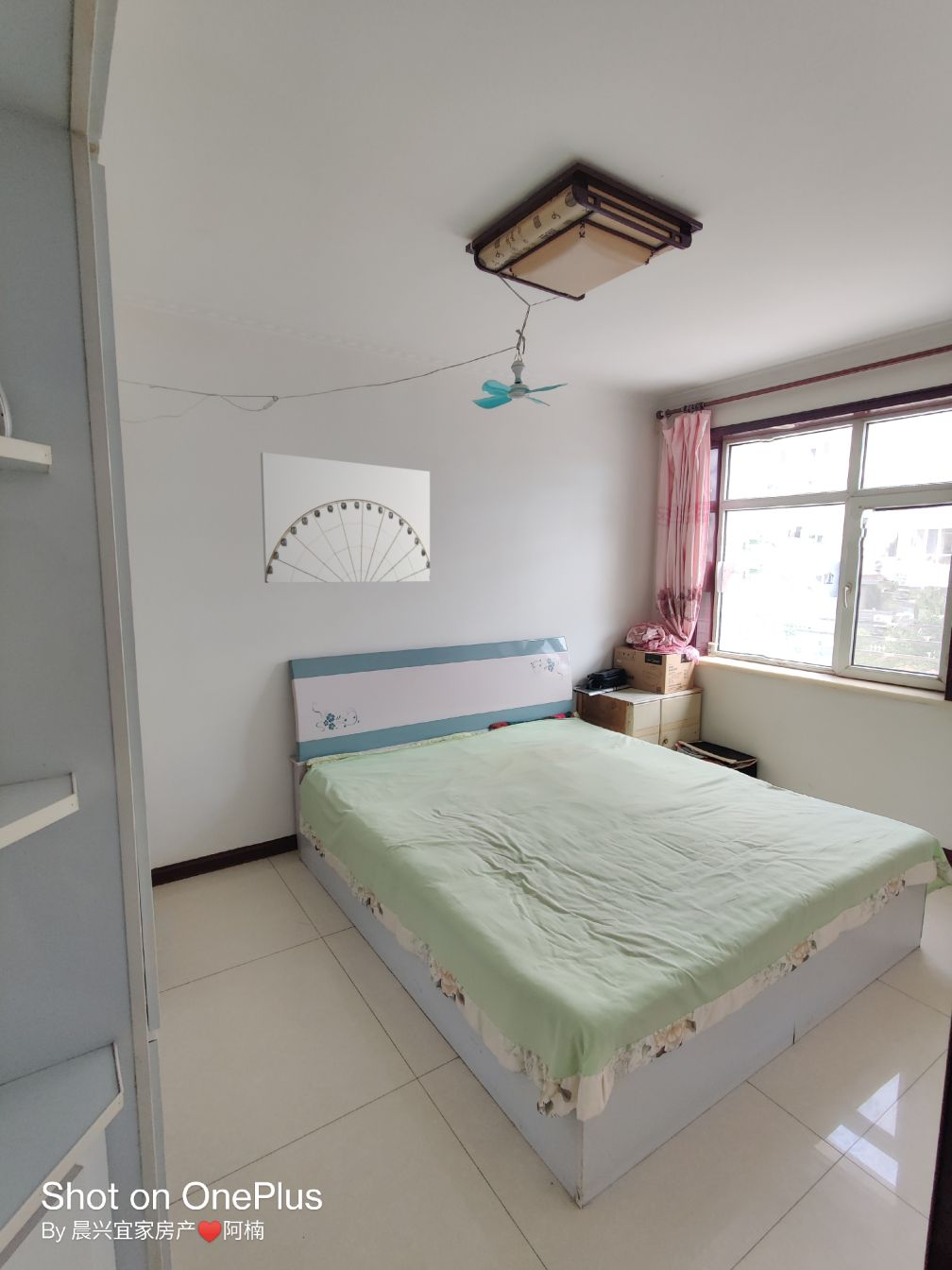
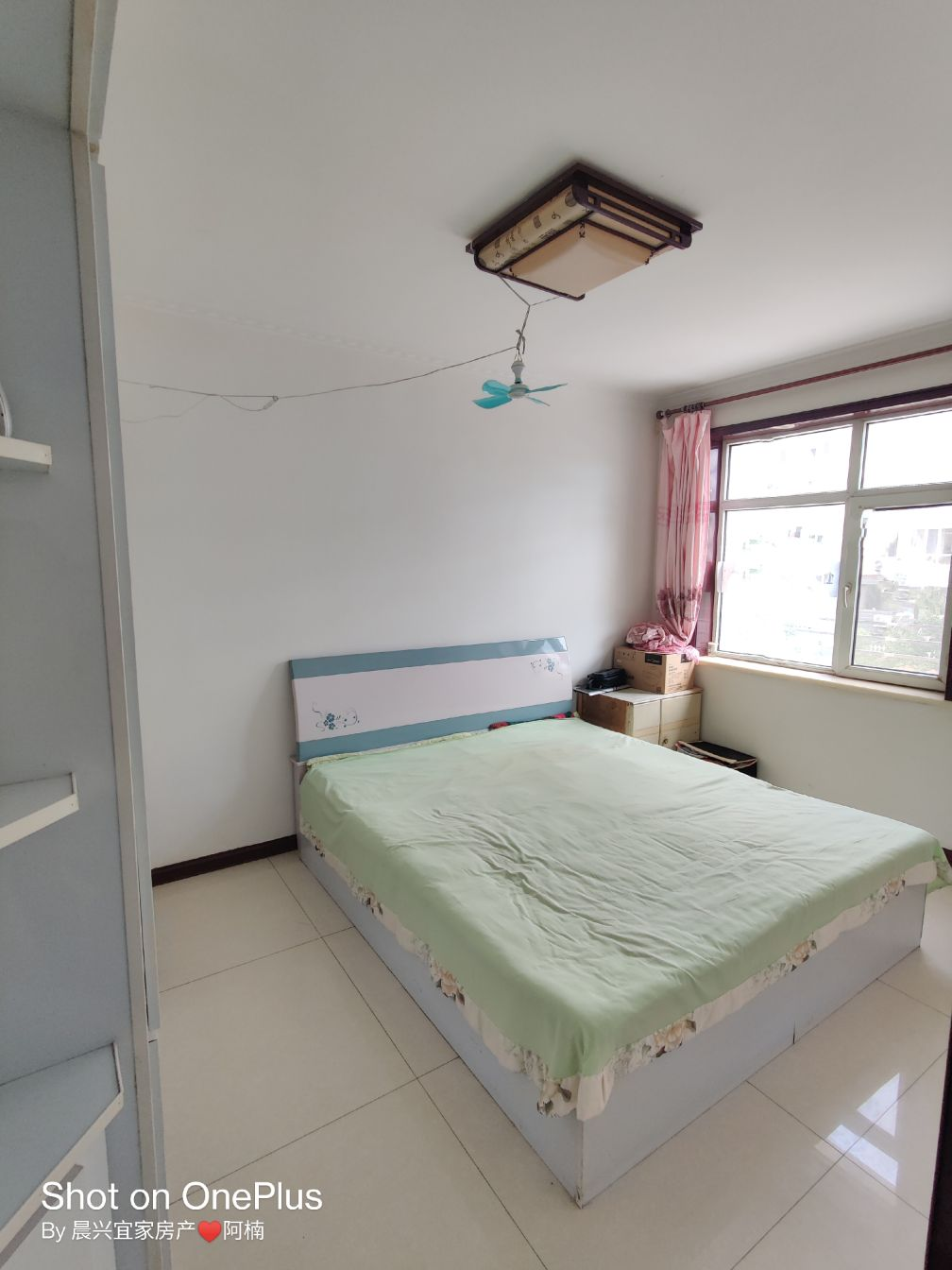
- wall art [260,452,431,584]
